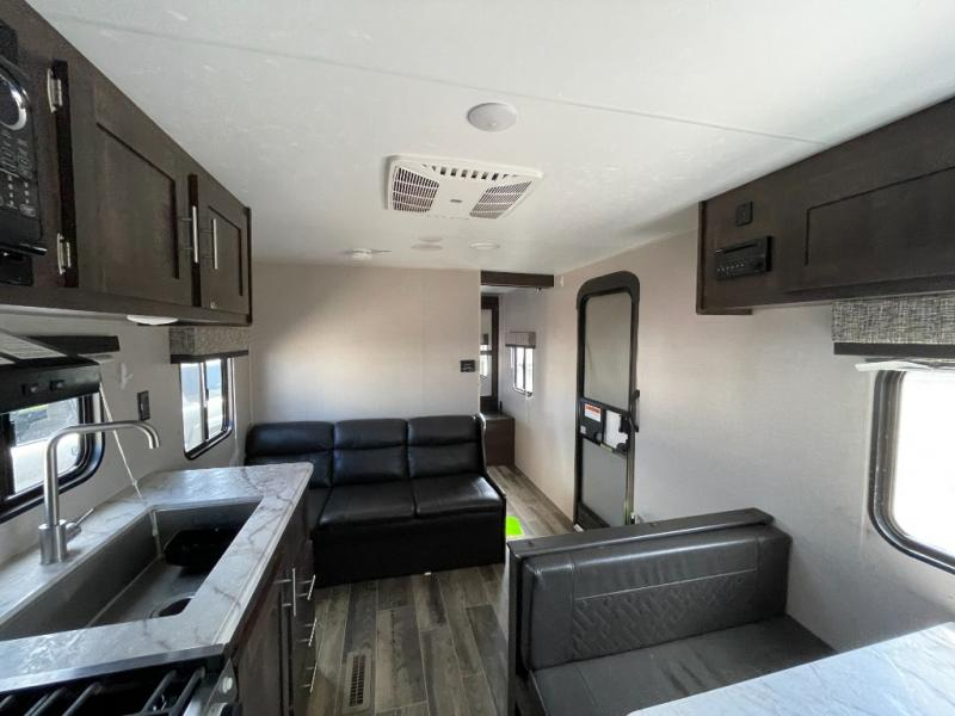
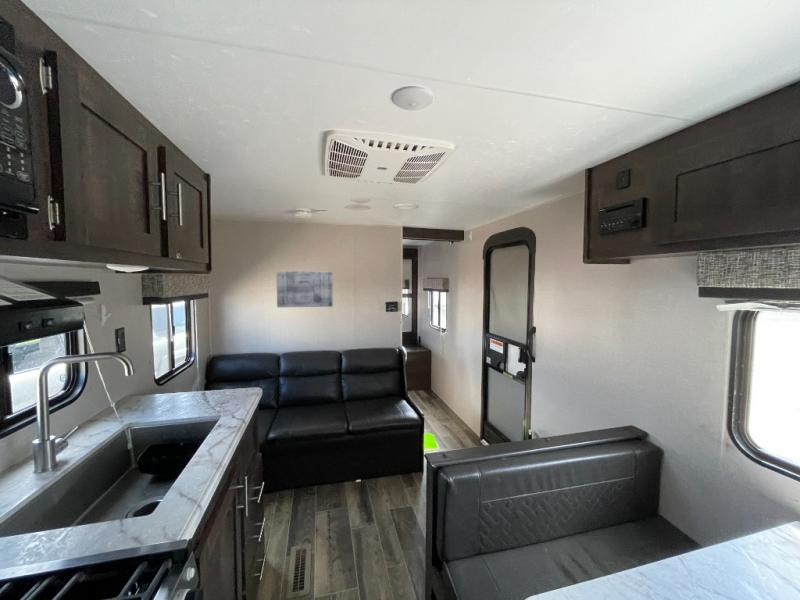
+ wall art [275,270,334,308]
